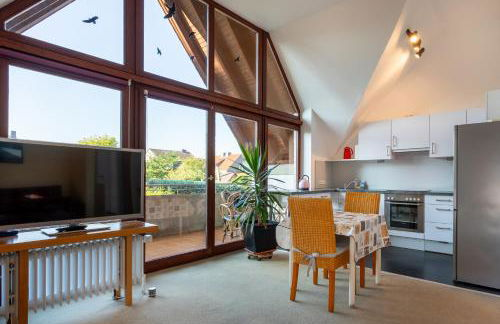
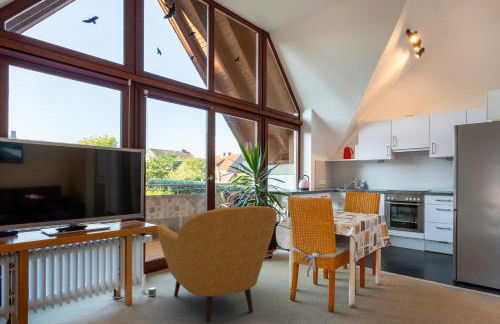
+ armchair [155,205,278,324]
